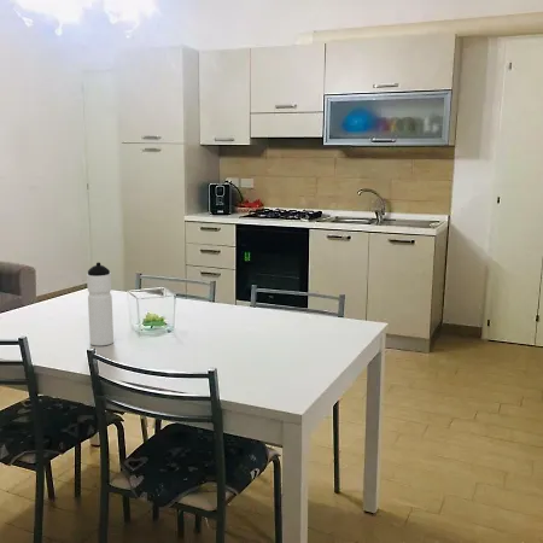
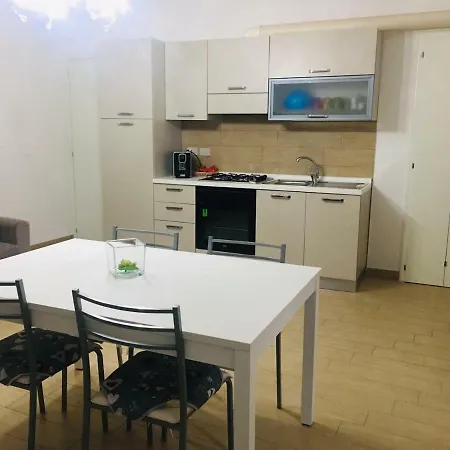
- water bottle [86,262,115,348]
